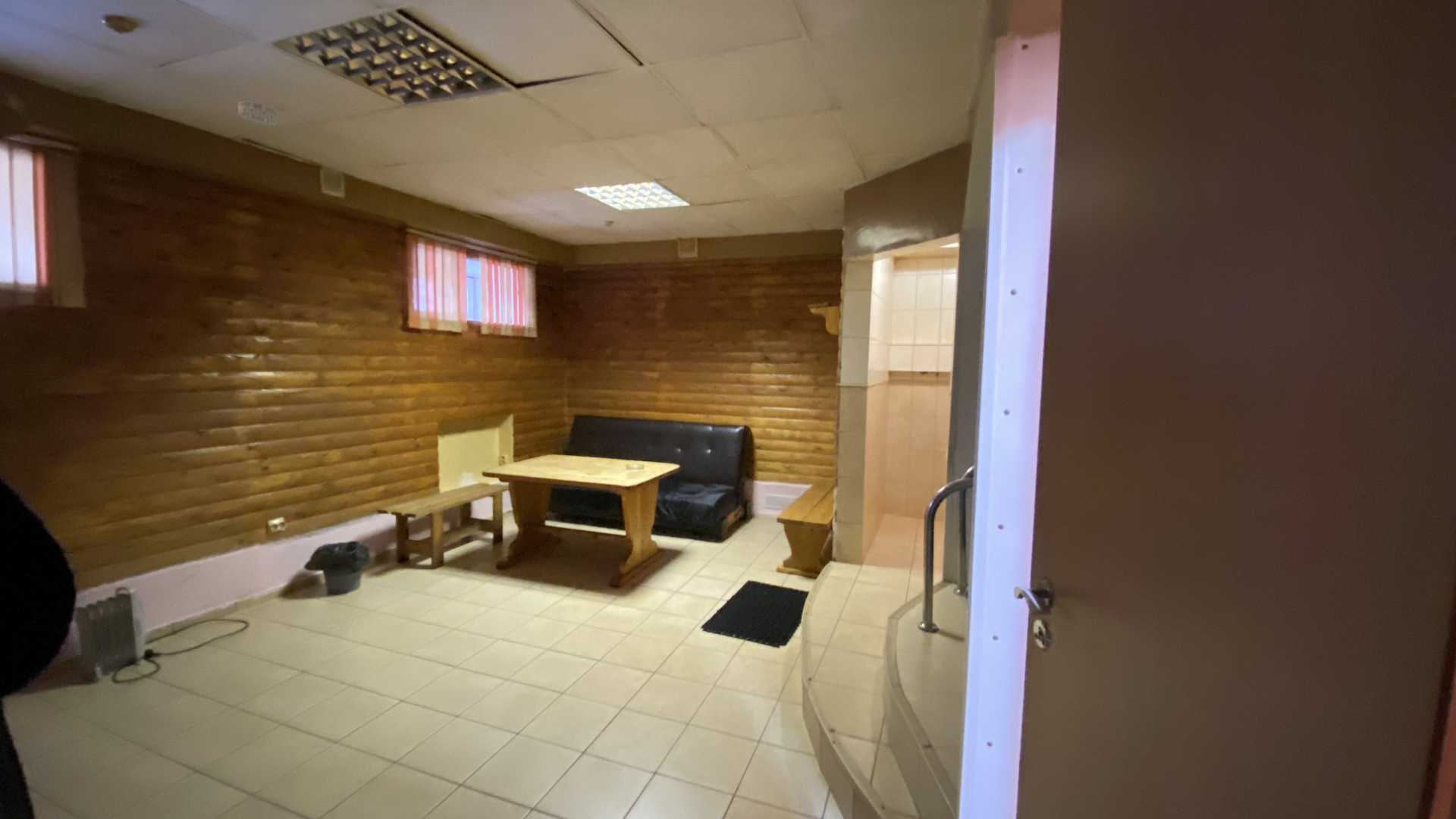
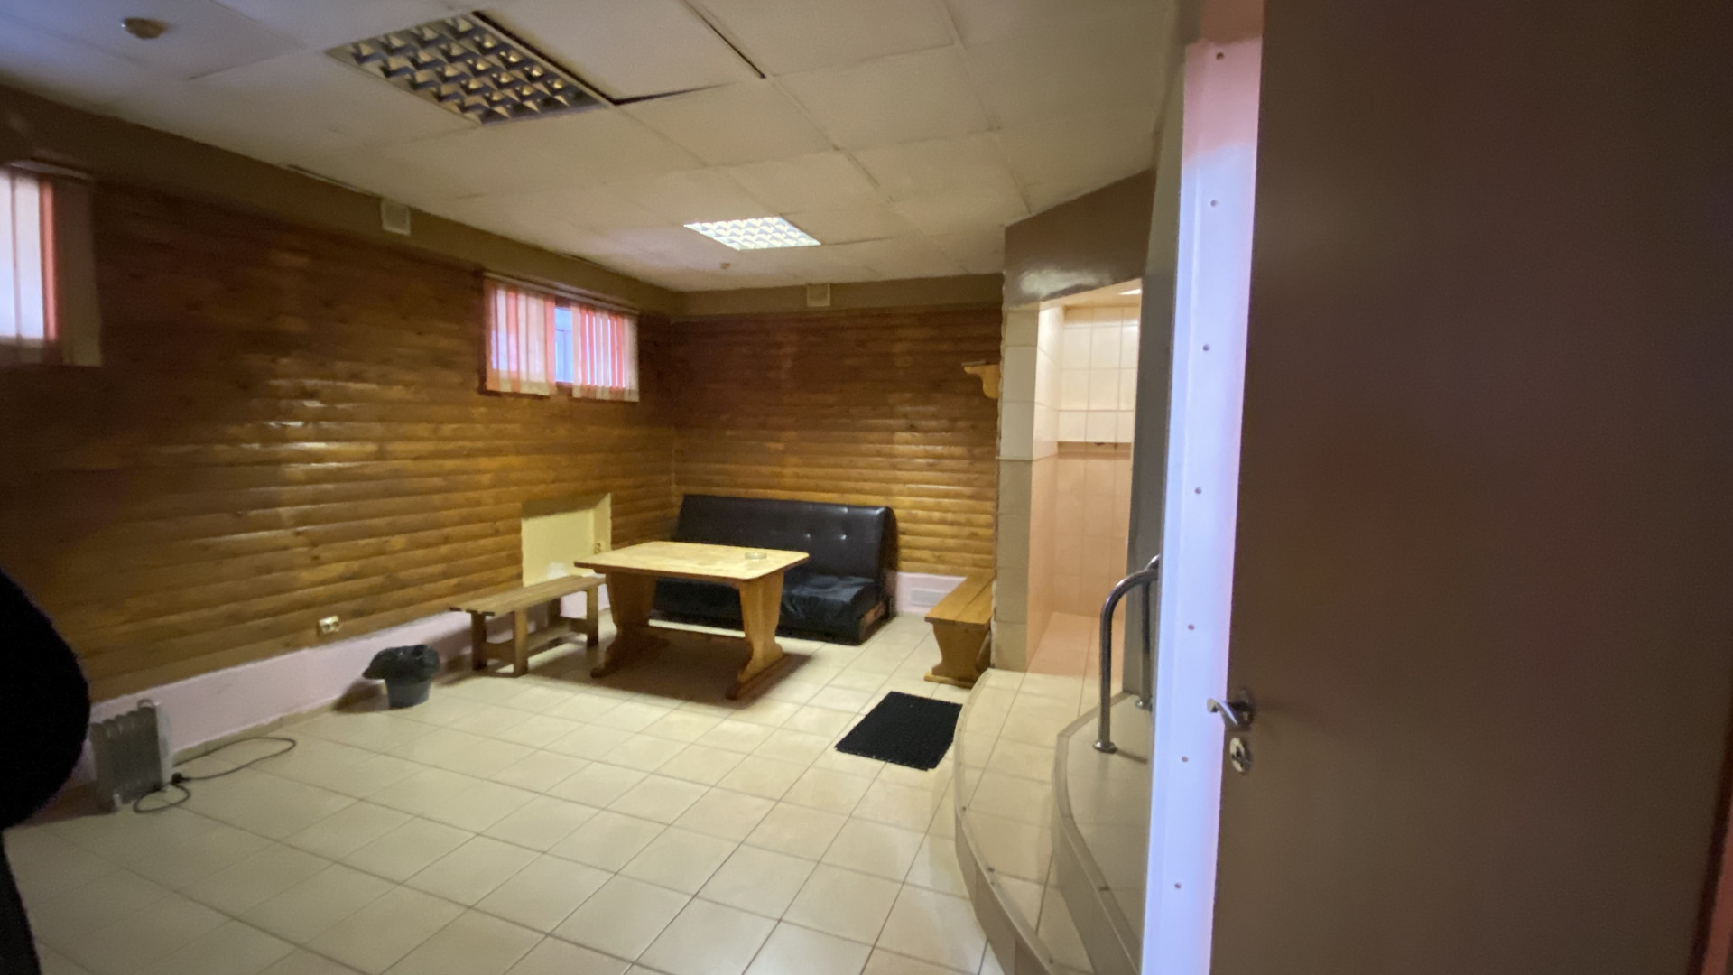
- smoke detector [237,100,278,126]
